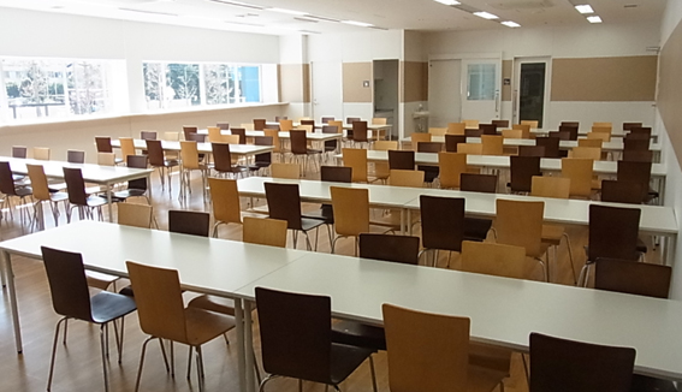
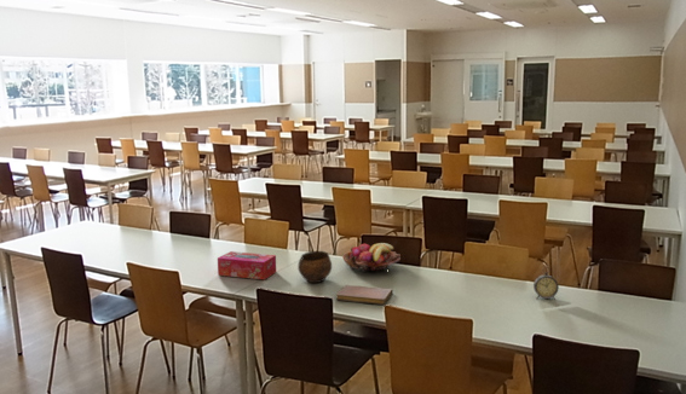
+ notebook [335,284,394,306]
+ alarm clock [532,266,560,301]
+ bowl [296,250,333,284]
+ fruit basket [341,242,402,273]
+ tissue box [217,250,277,280]
